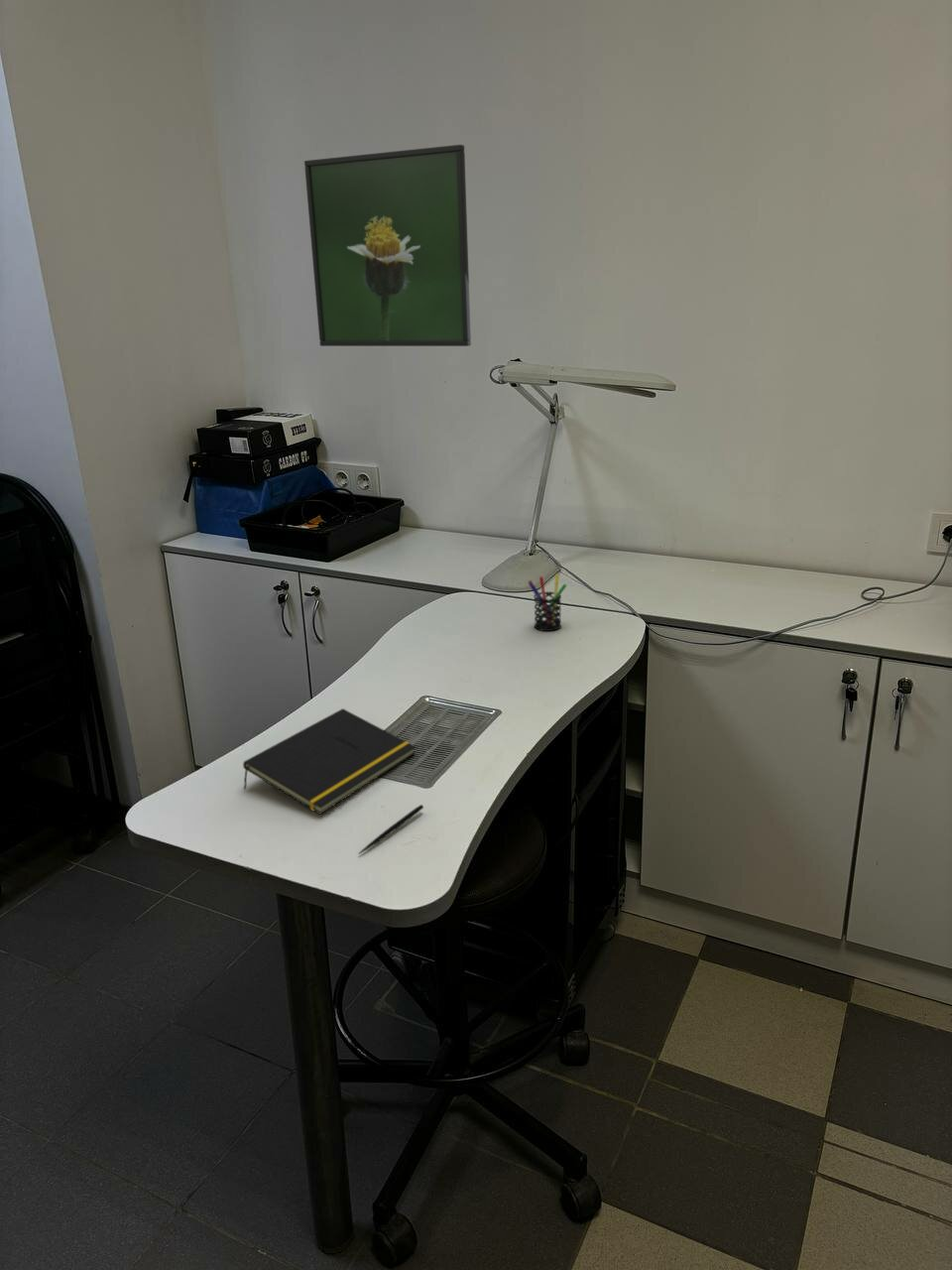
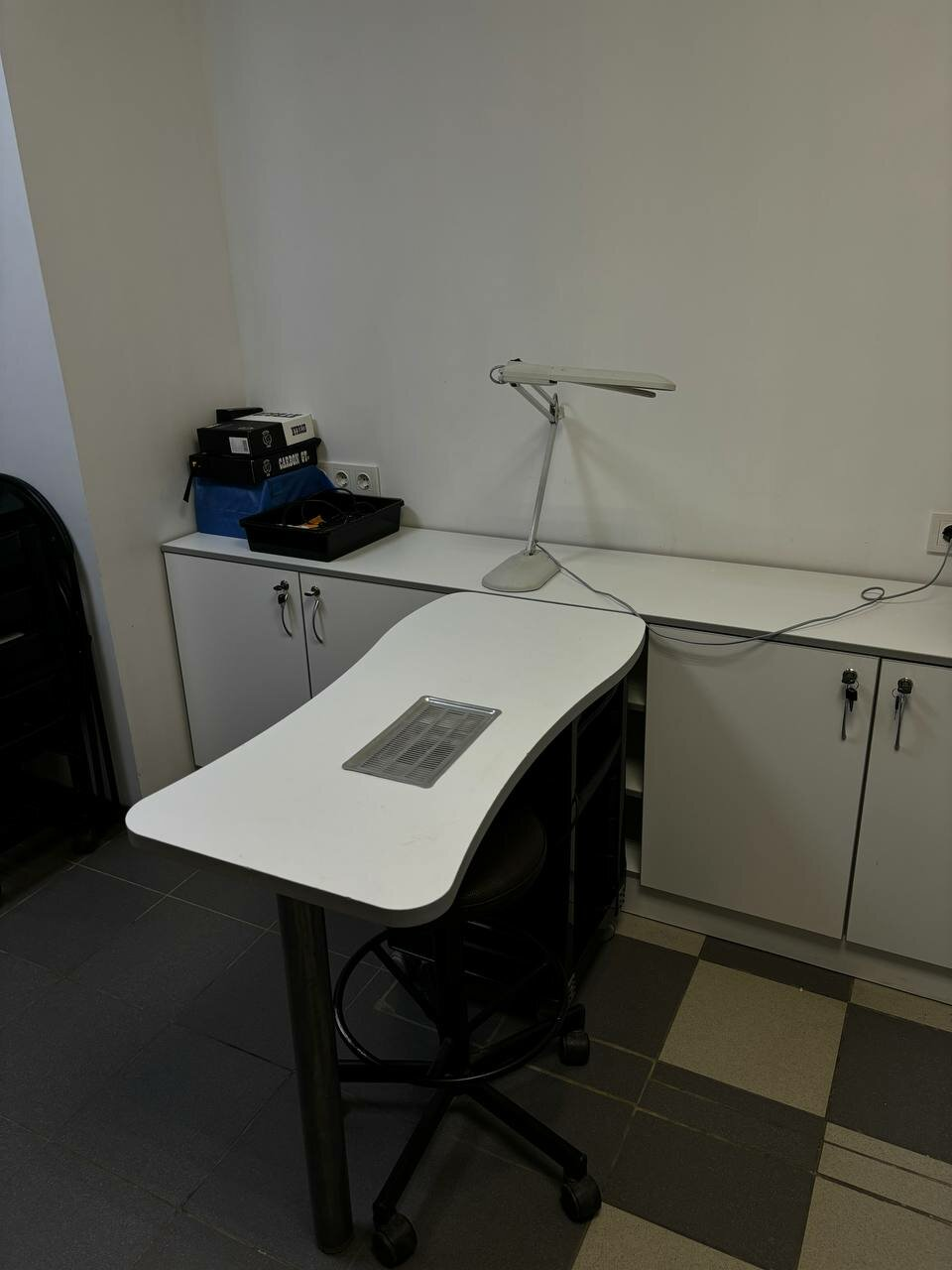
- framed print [303,144,472,347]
- pen holder [528,573,568,632]
- pen [357,804,424,855]
- notepad [242,707,416,816]
